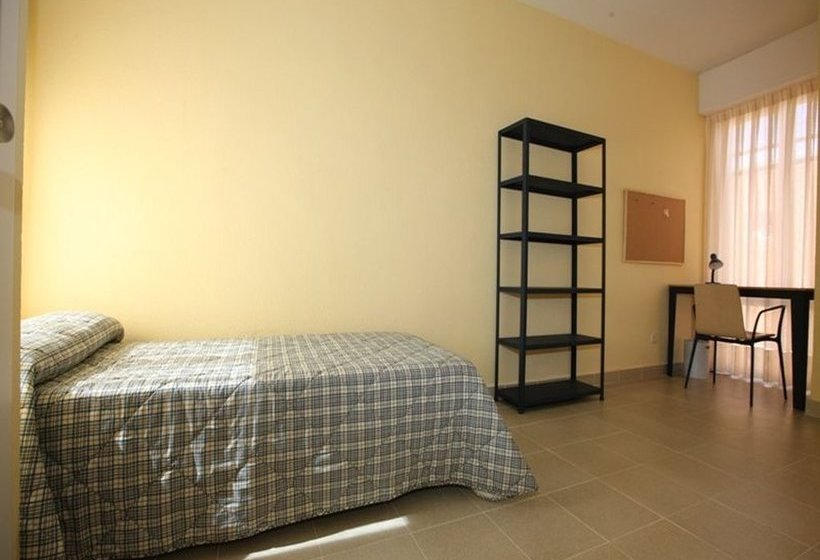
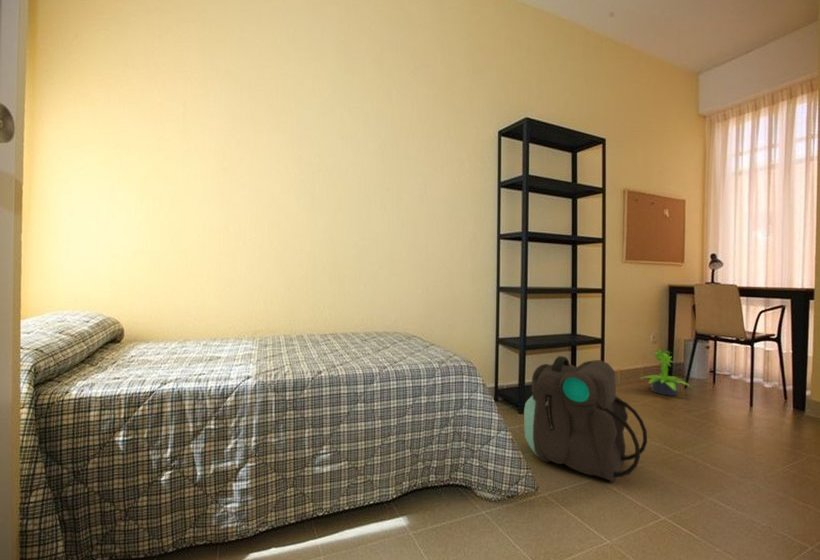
+ potted plant [639,349,692,397]
+ backpack [523,355,648,483]
